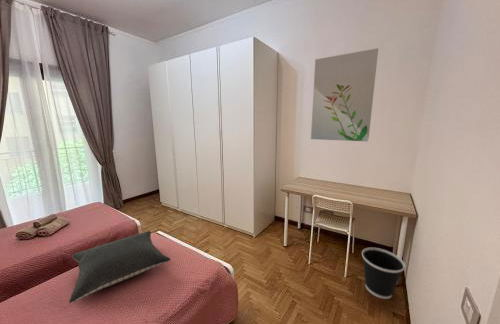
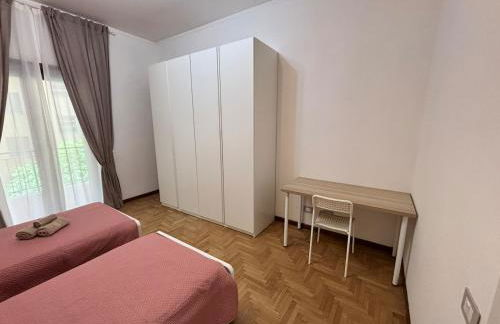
- wall art [310,47,379,142]
- pillow [68,230,171,304]
- wastebasket [361,247,406,300]
